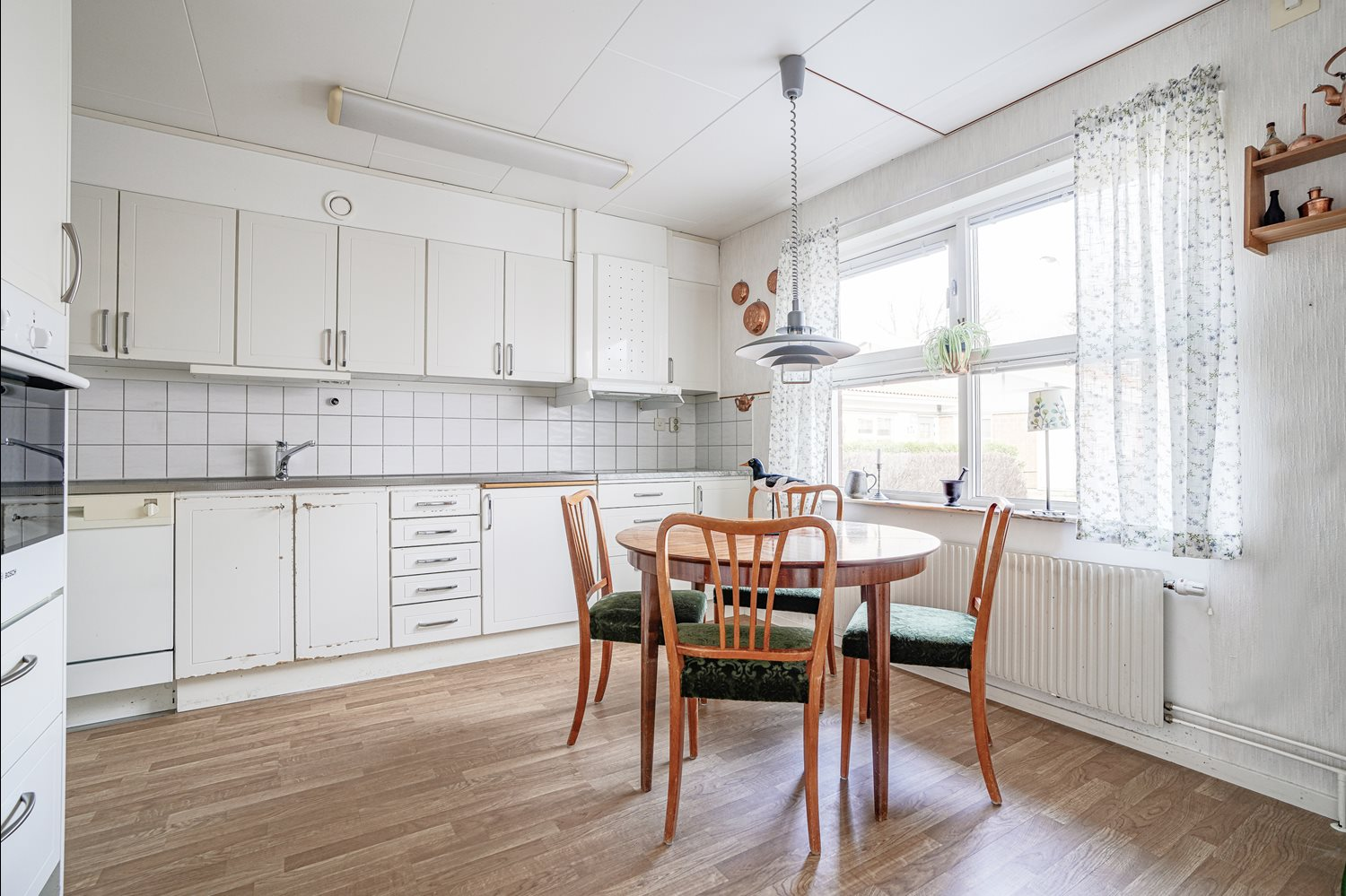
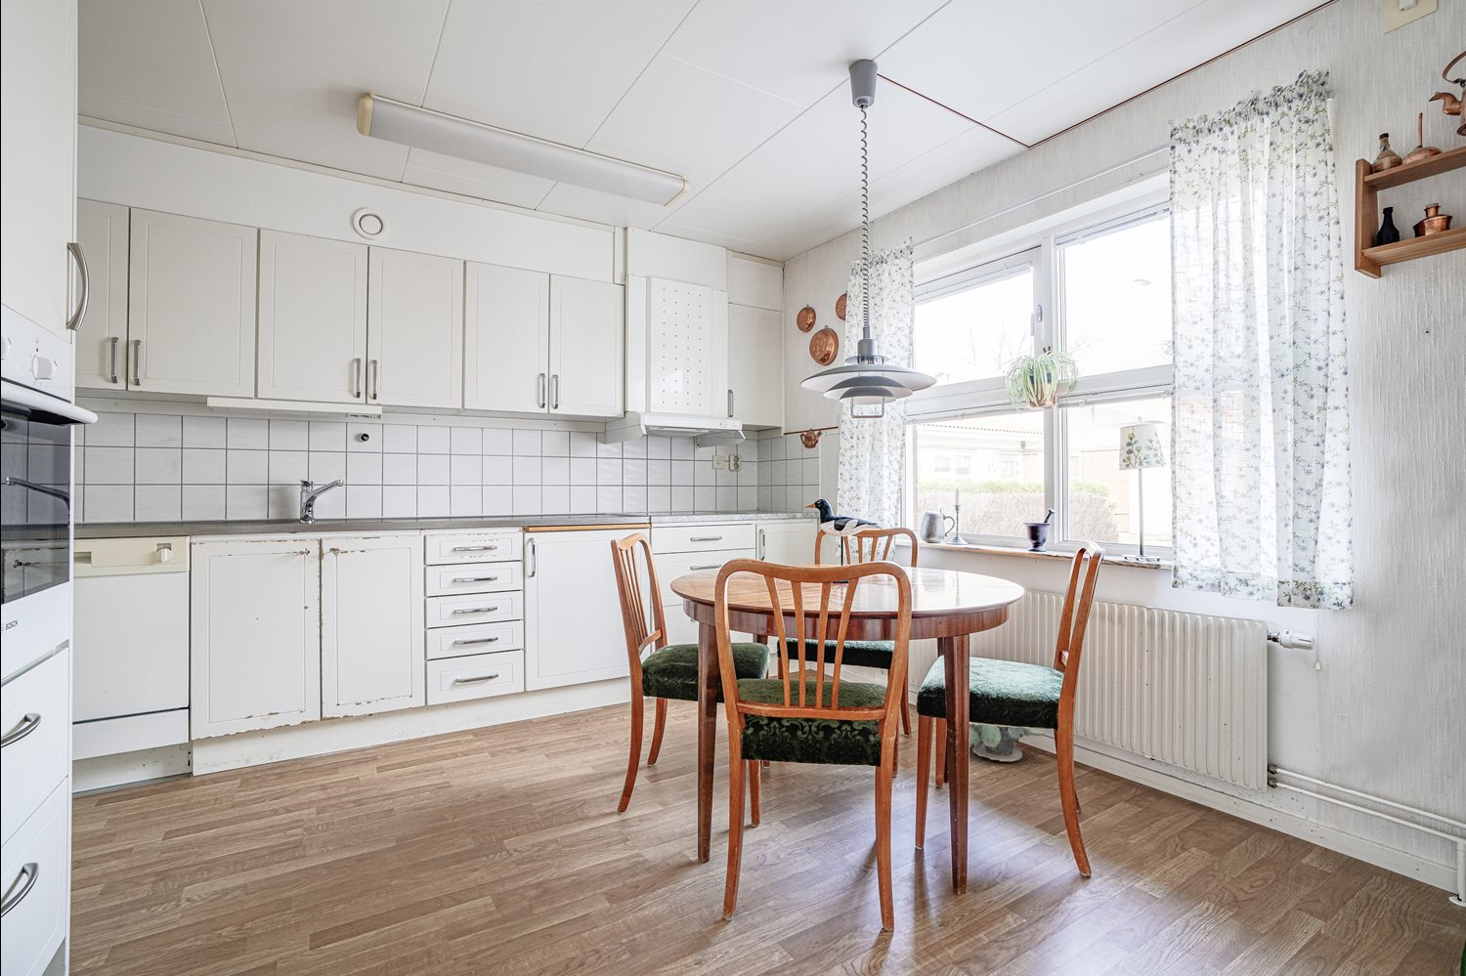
+ potted plant [968,724,1047,762]
